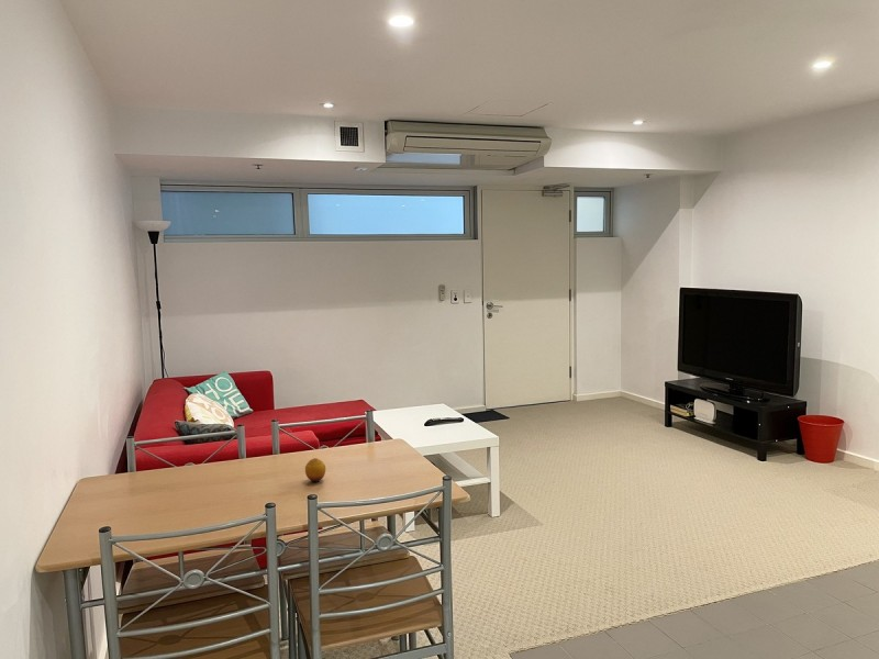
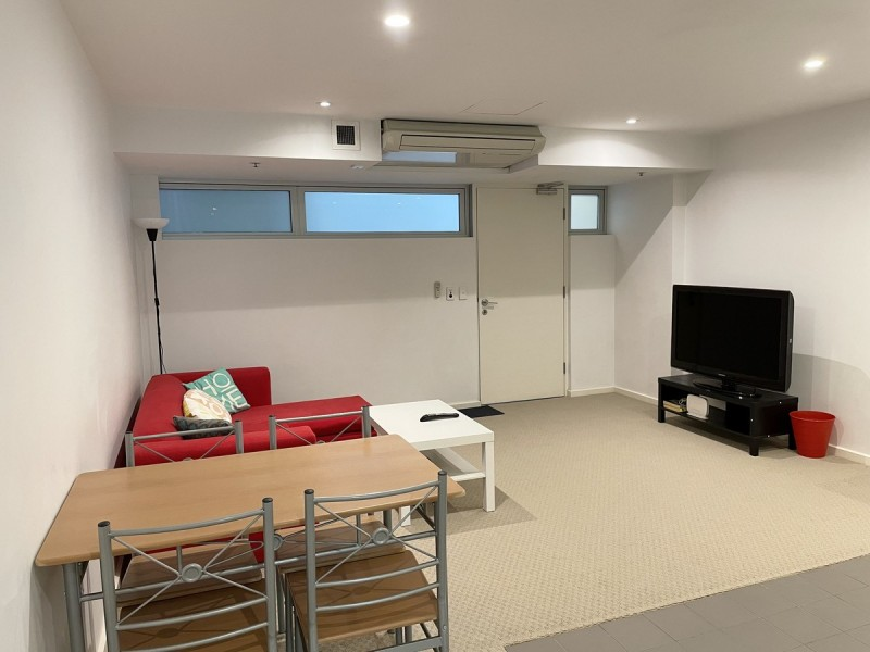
- fruit [304,457,326,483]
